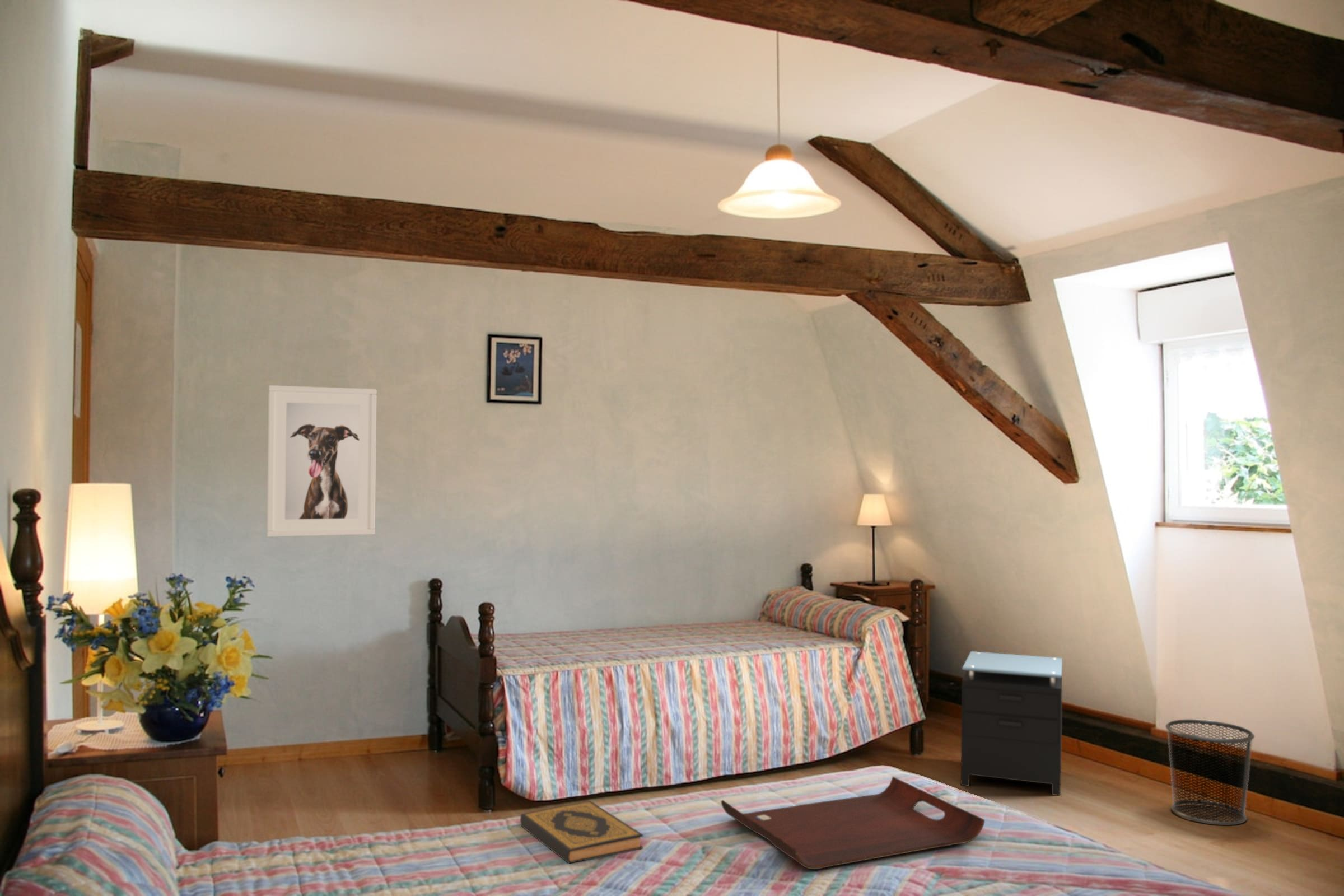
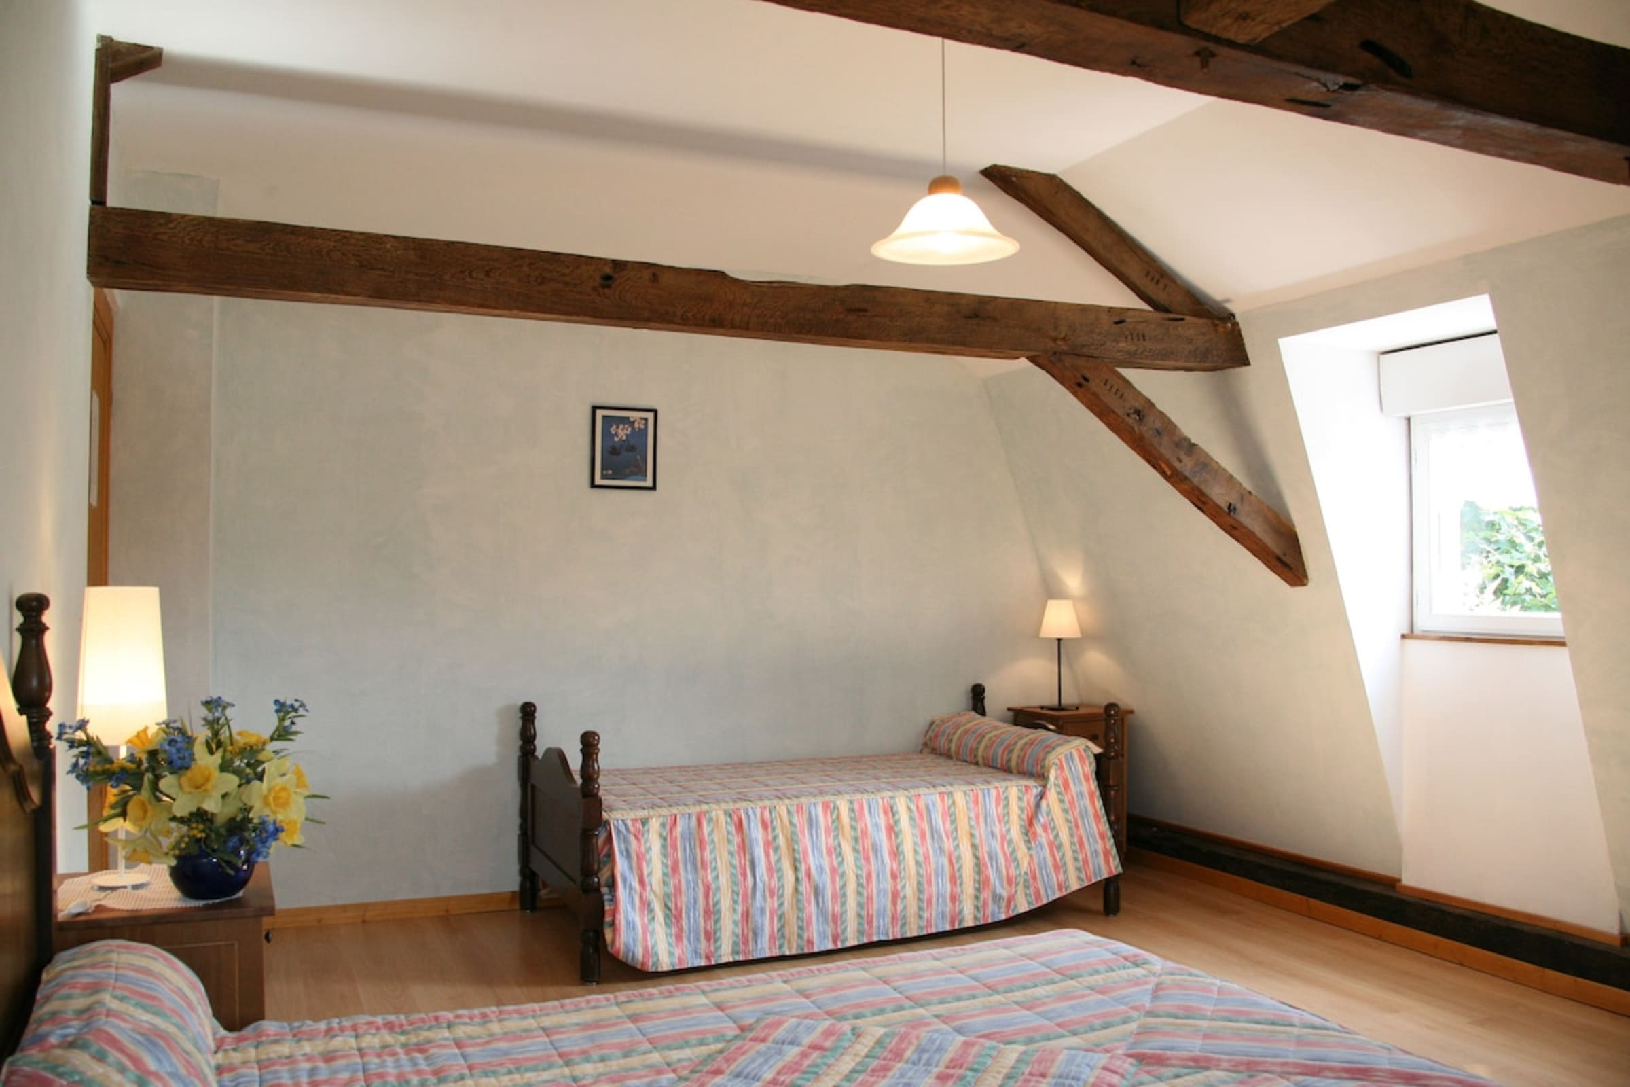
- waste bin [1165,718,1256,826]
- hardback book [520,800,643,864]
- serving tray [720,776,986,870]
- nightstand [960,651,1063,796]
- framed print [266,385,377,538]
